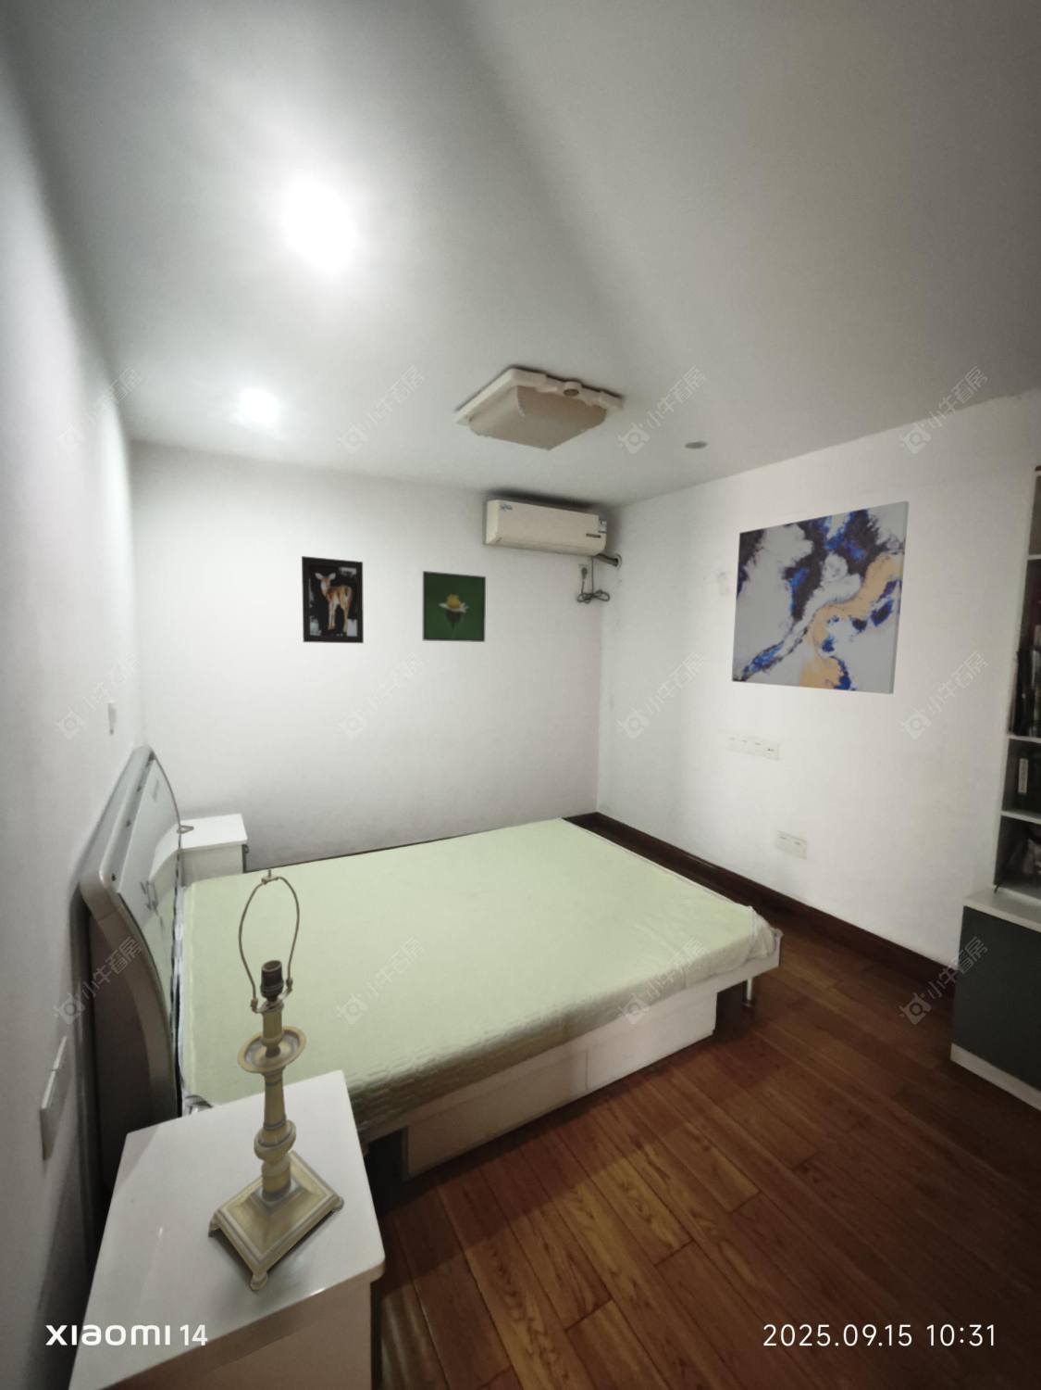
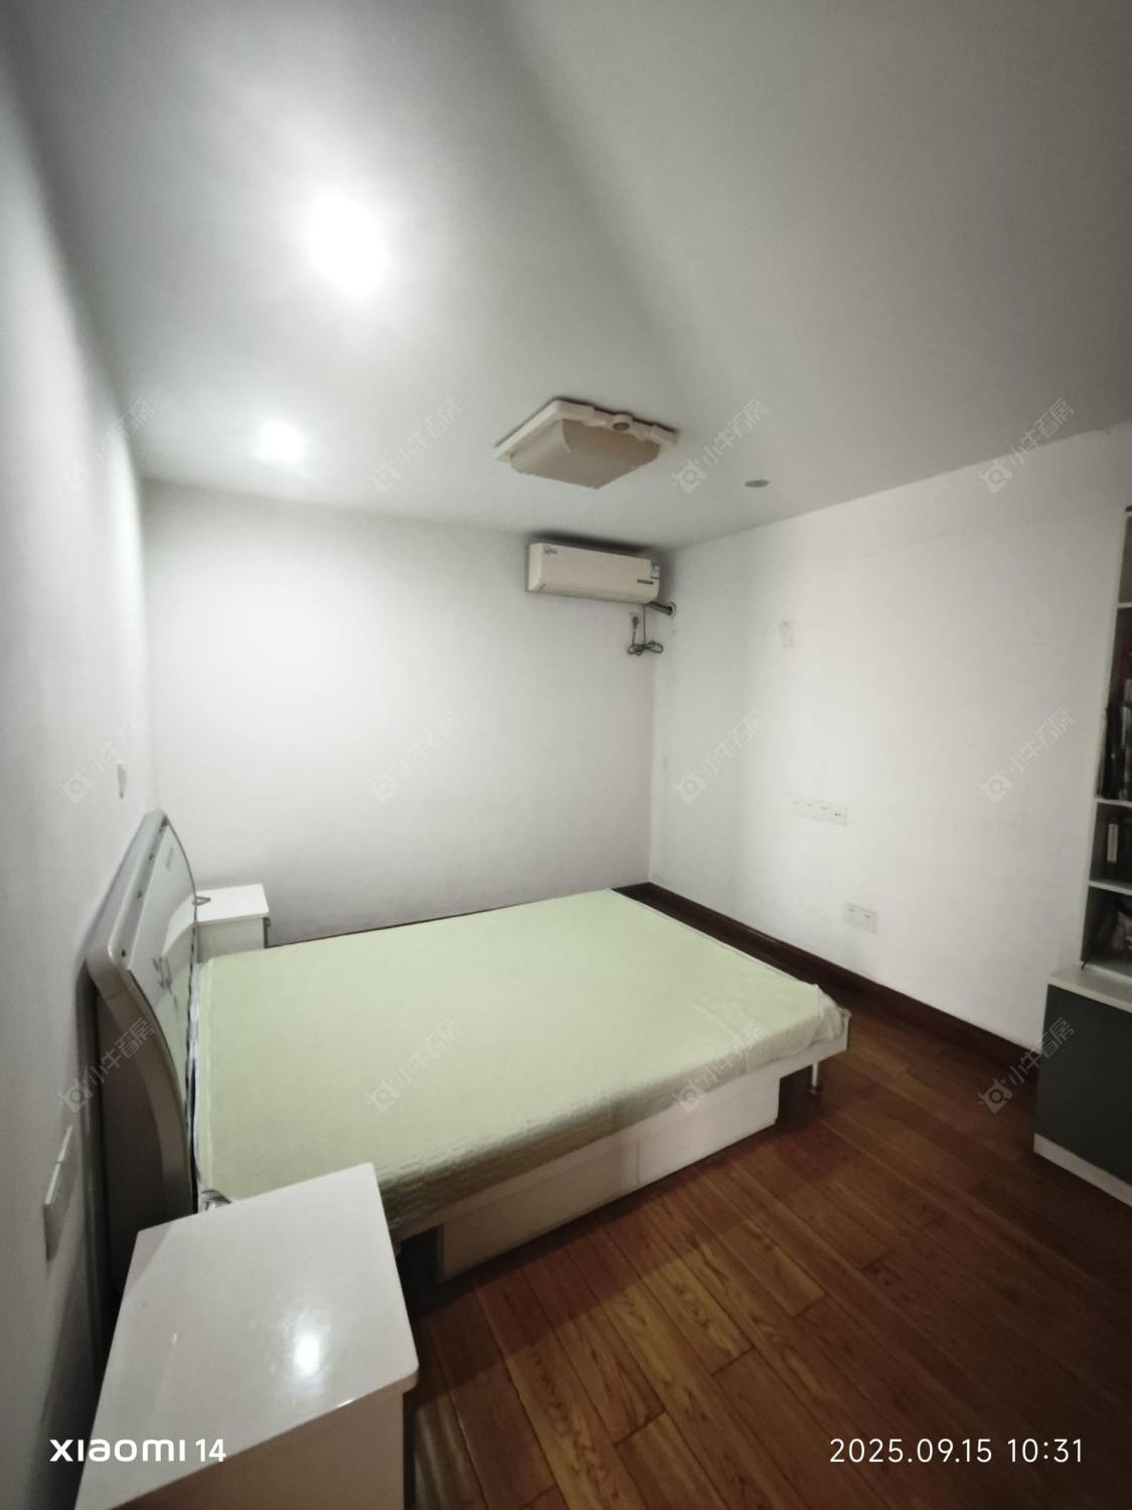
- wall art [301,555,364,644]
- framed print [422,570,487,644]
- table lamp [208,867,346,1291]
- wall art [730,500,910,695]
